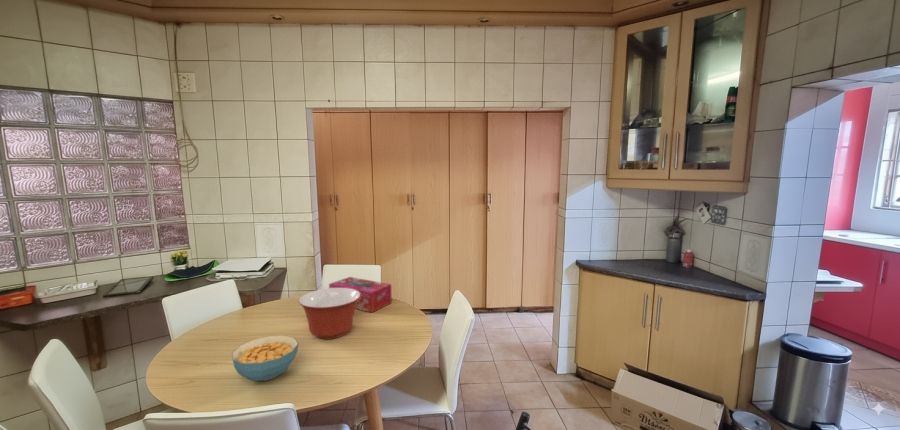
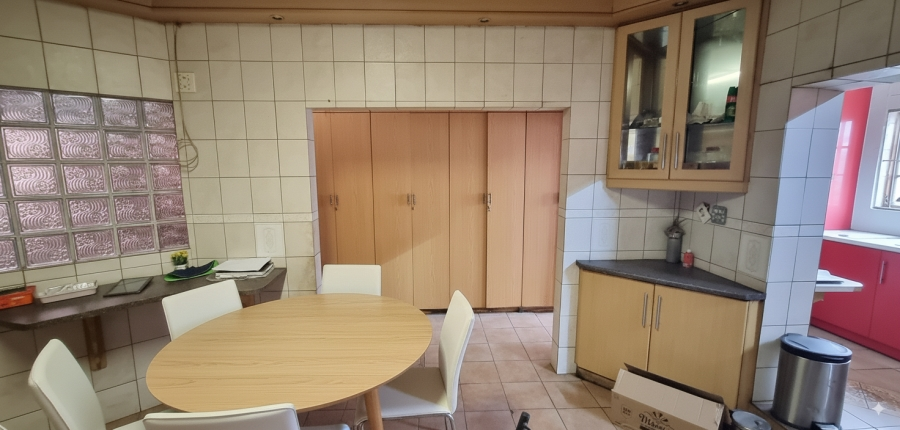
- mixing bowl [297,287,361,340]
- cereal bowl [231,334,299,382]
- tissue box [328,276,393,313]
